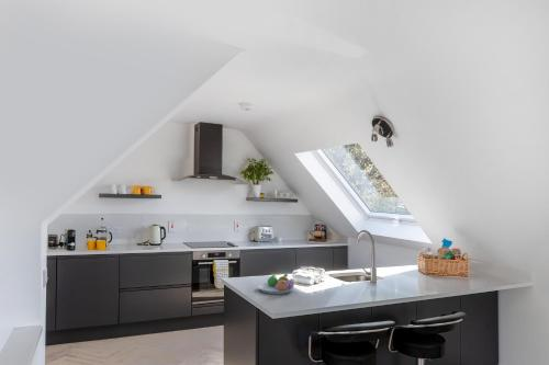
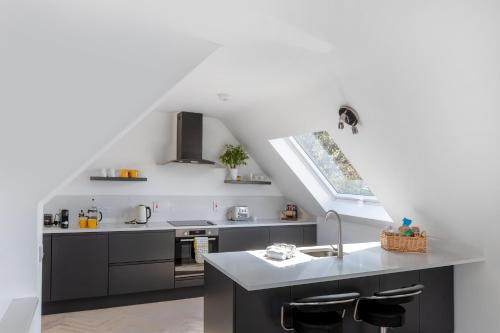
- fruit bowl [257,273,295,295]
